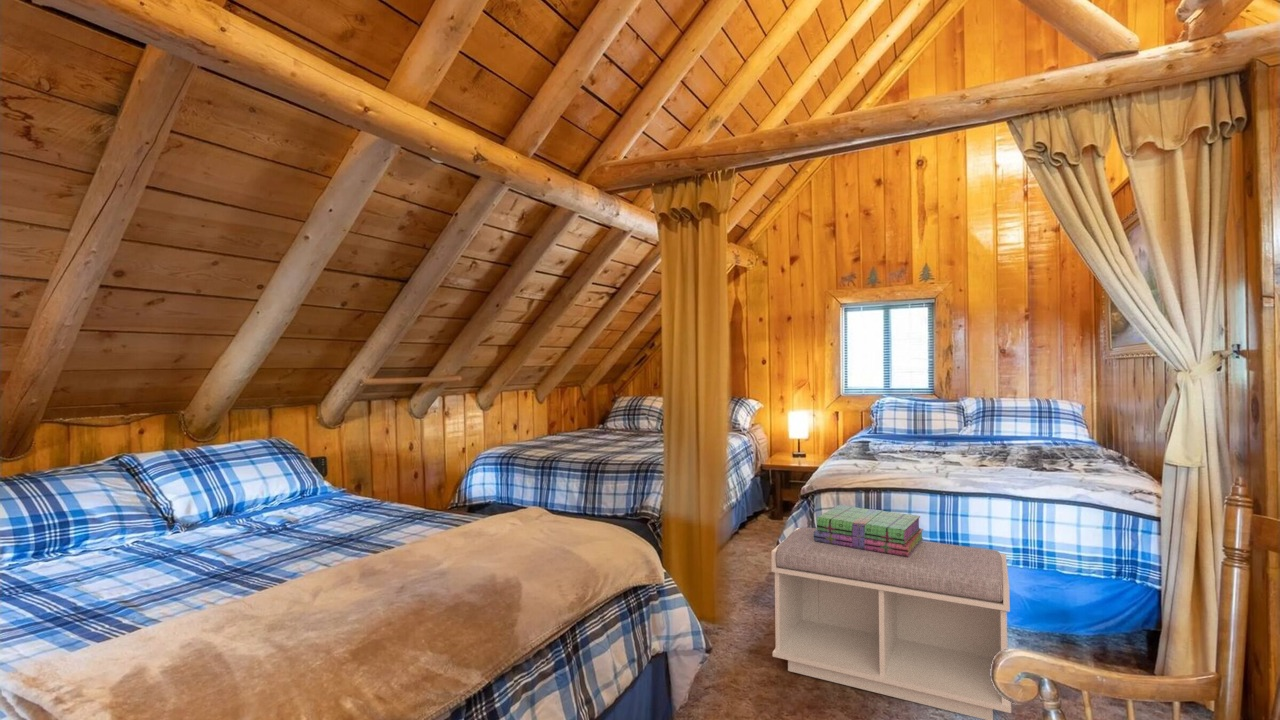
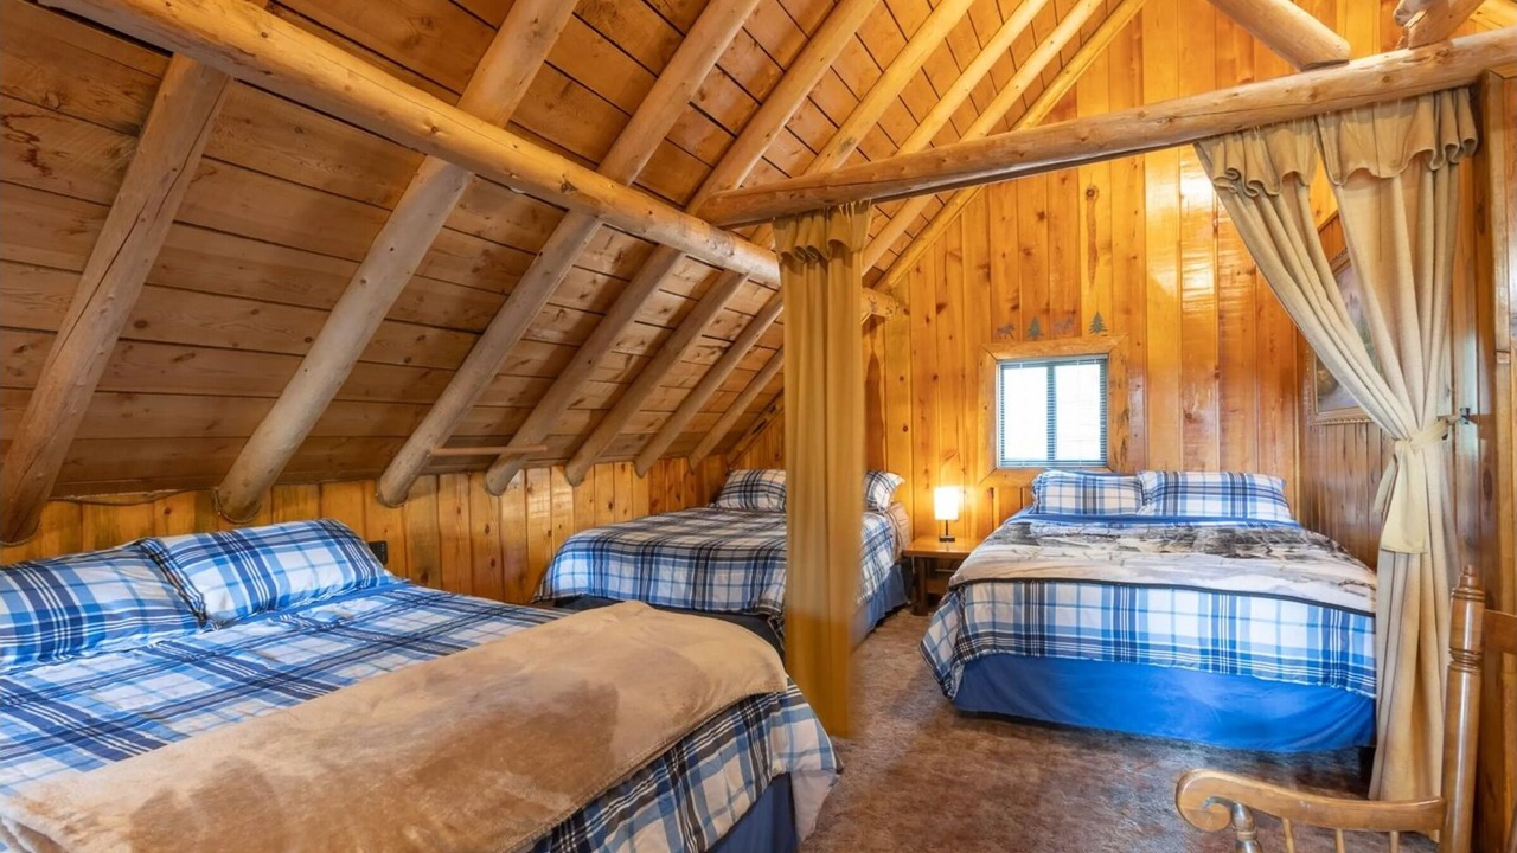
- bench [770,526,1012,720]
- stack of books [814,504,924,557]
